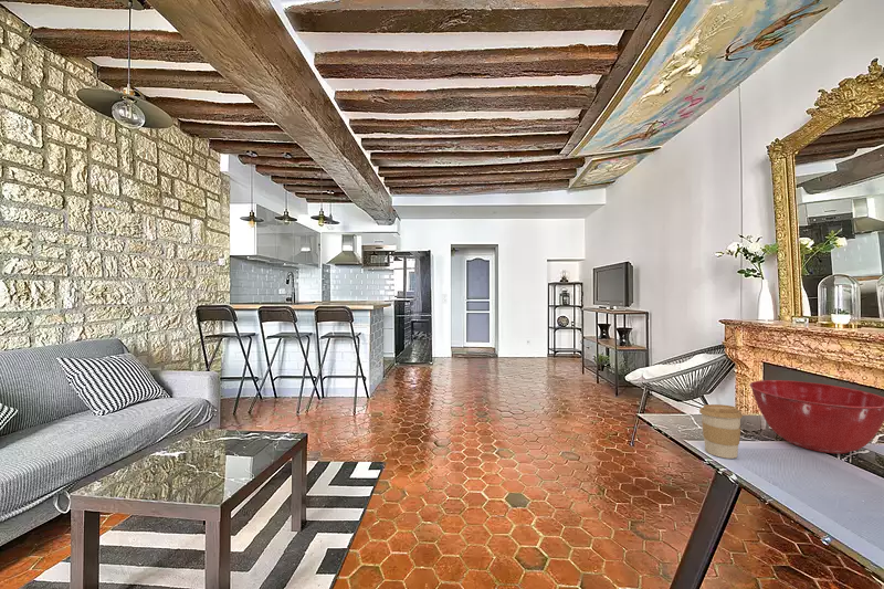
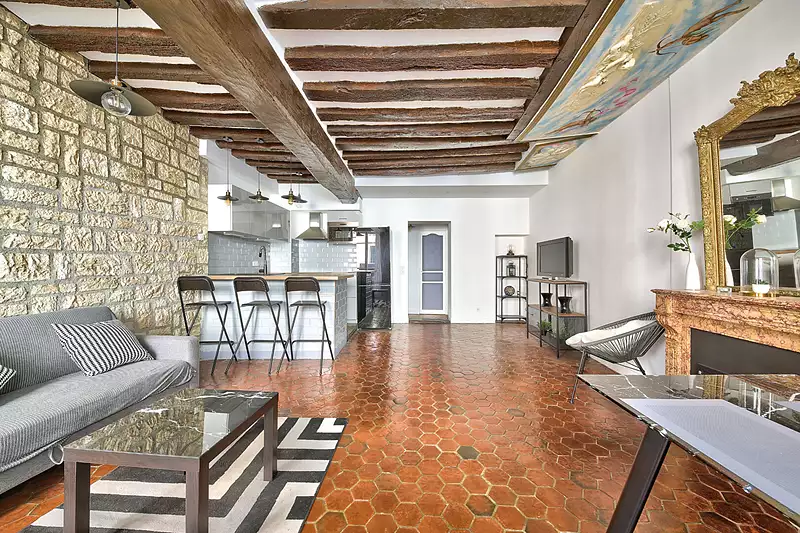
- mixing bowl [748,379,884,454]
- coffee cup [698,403,744,460]
